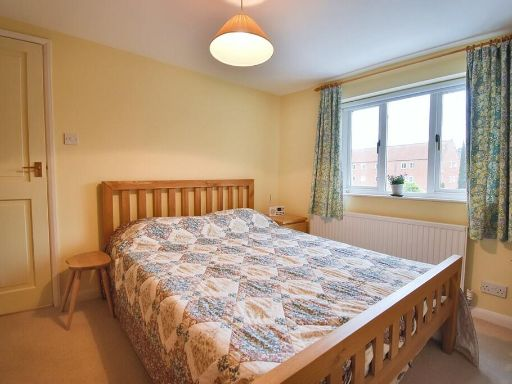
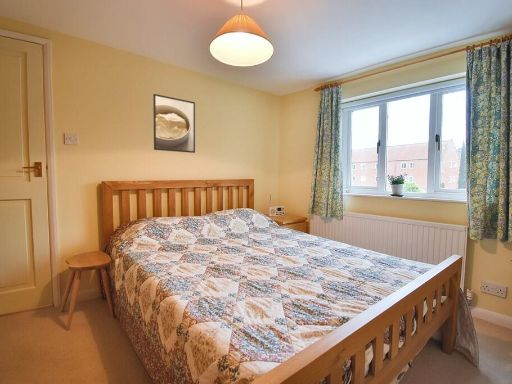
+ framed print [152,93,196,154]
